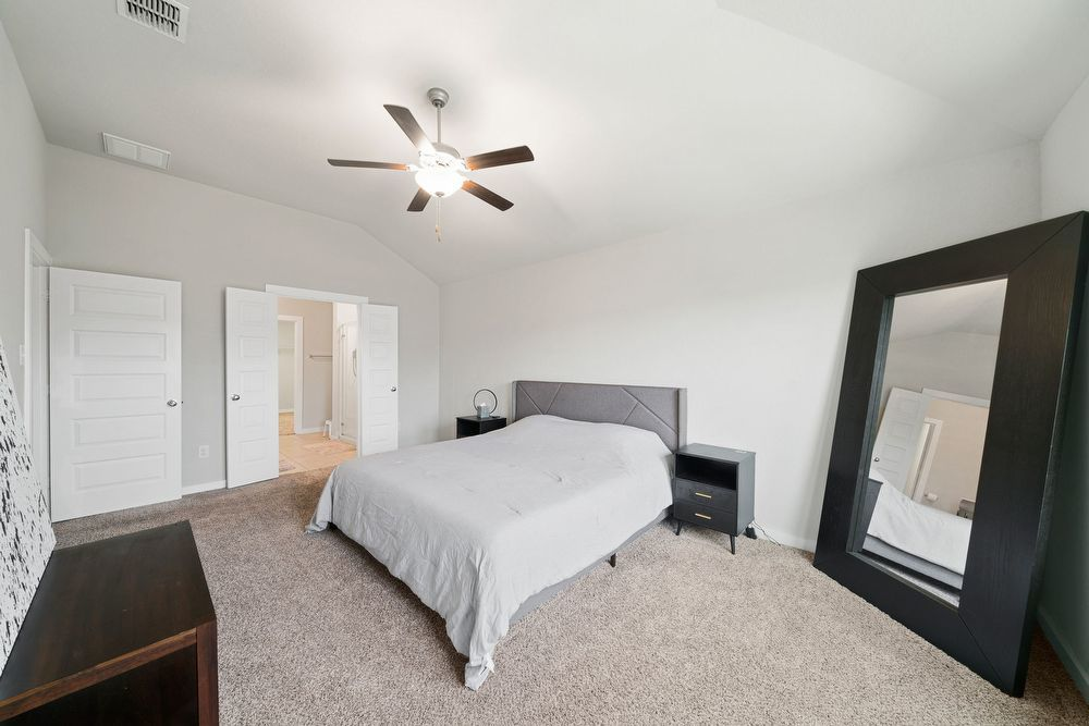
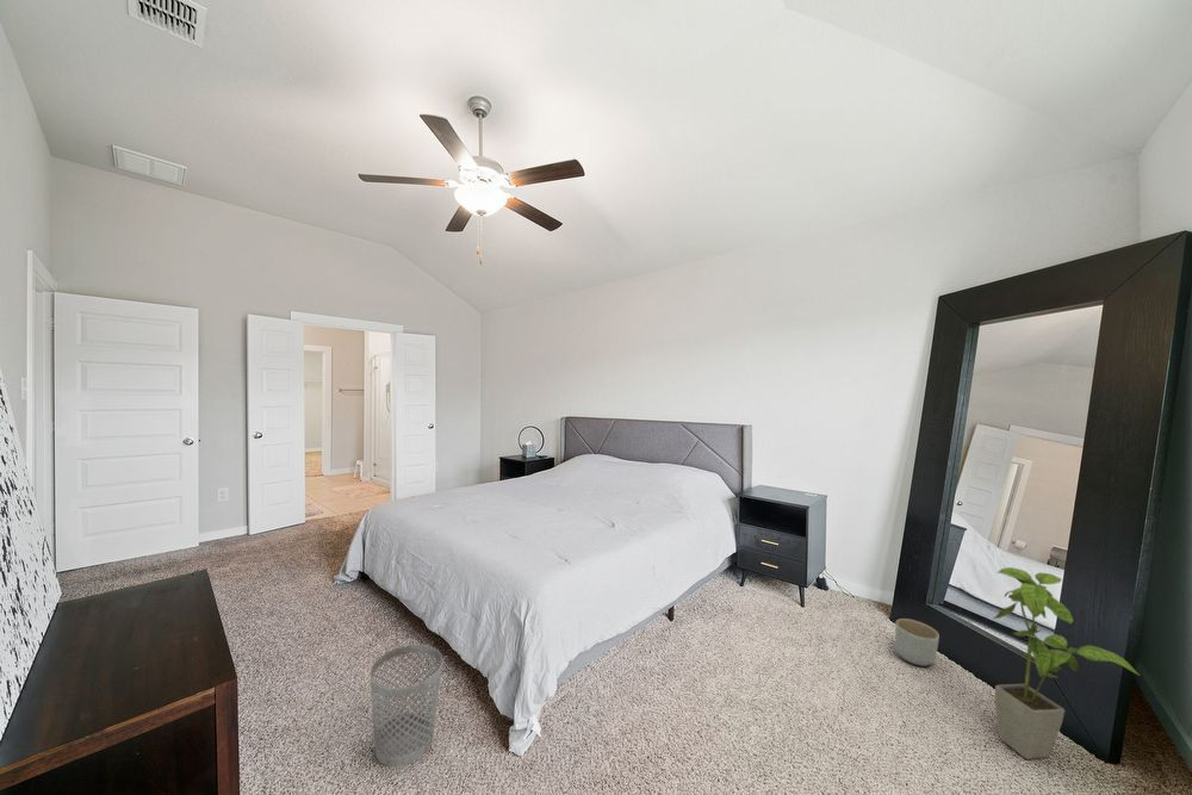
+ house plant [993,566,1142,760]
+ planter [894,617,940,667]
+ wastebasket [368,644,443,768]
